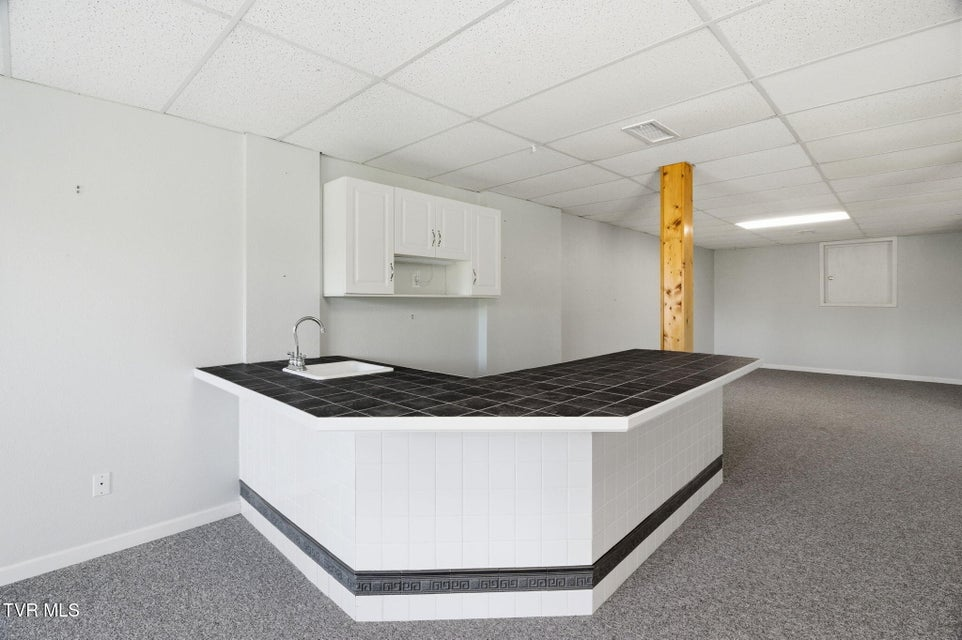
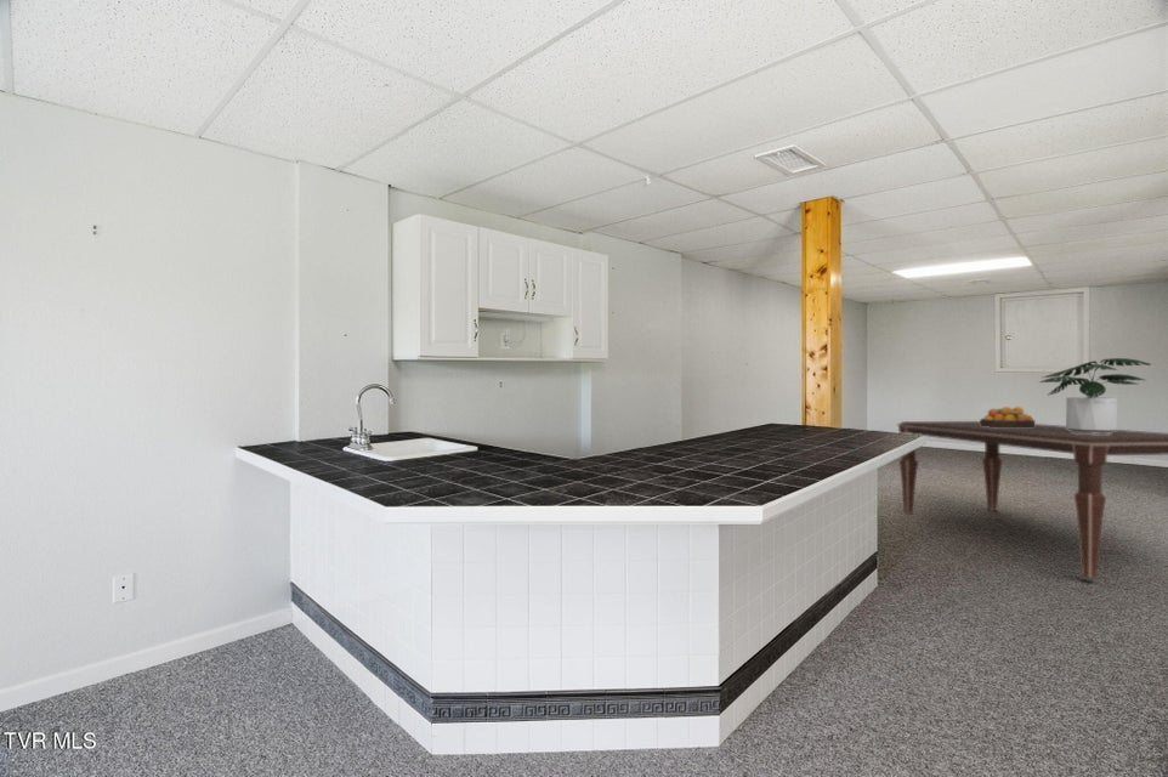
+ dining table [896,420,1168,579]
+ fruit bowl [979,405,1036,427]
+ potted plant [1038,357,1151,435]
